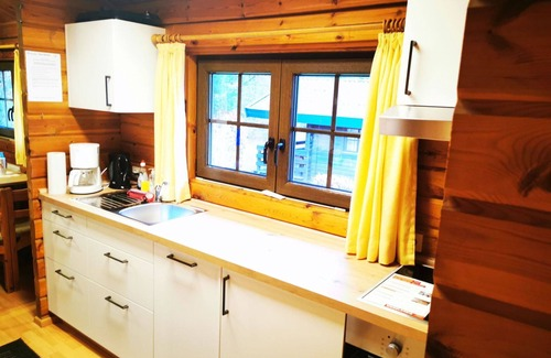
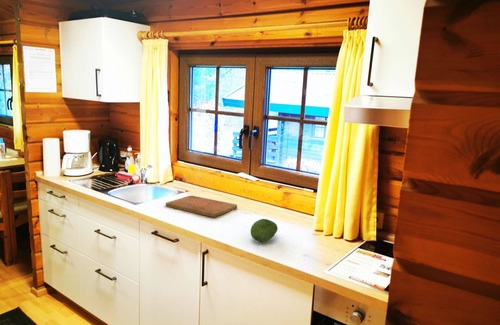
+ cutting board [165,195,238,218]
+ fruit [250,218,279,243]
